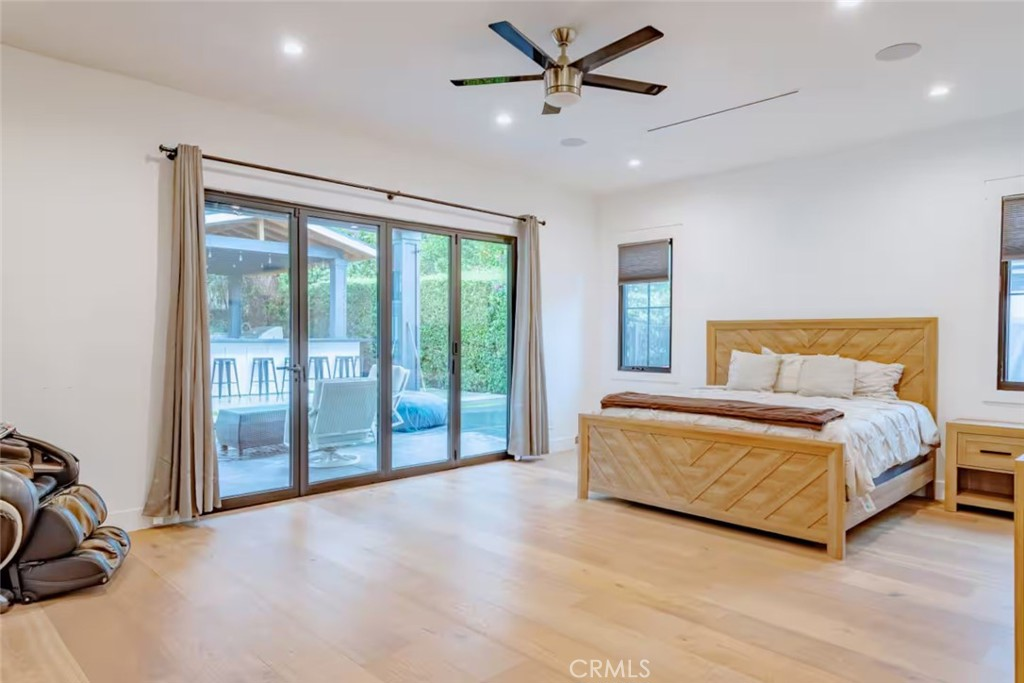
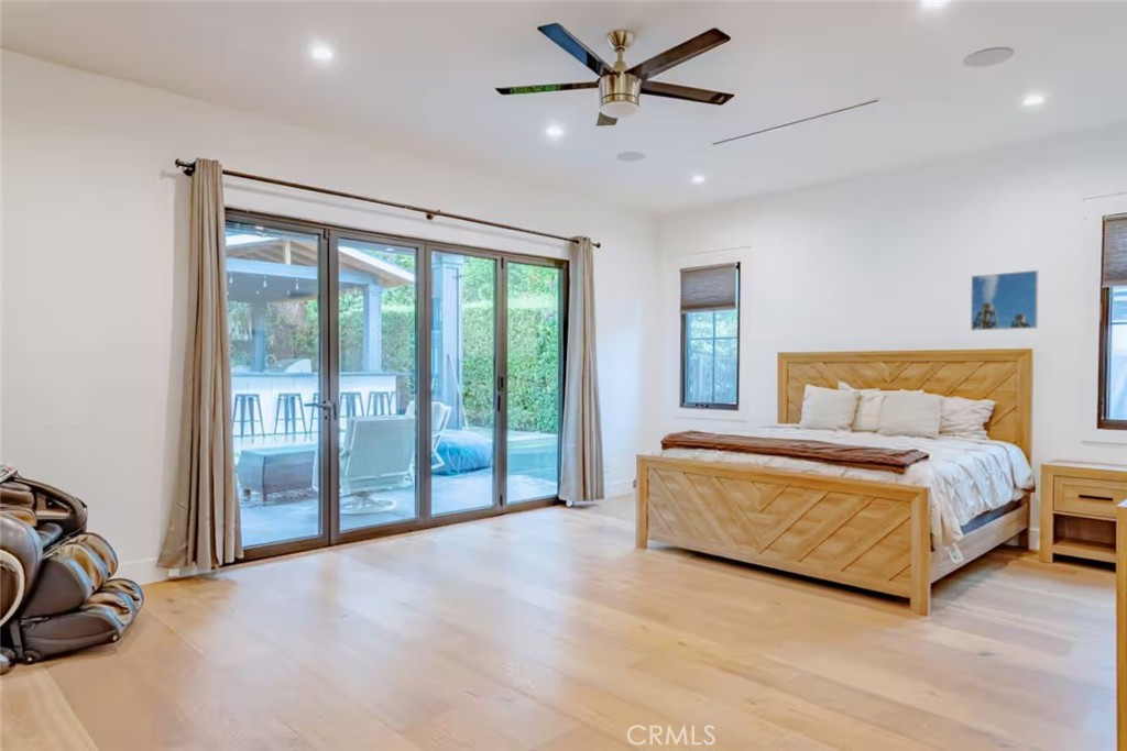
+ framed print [970,269,1039,332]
